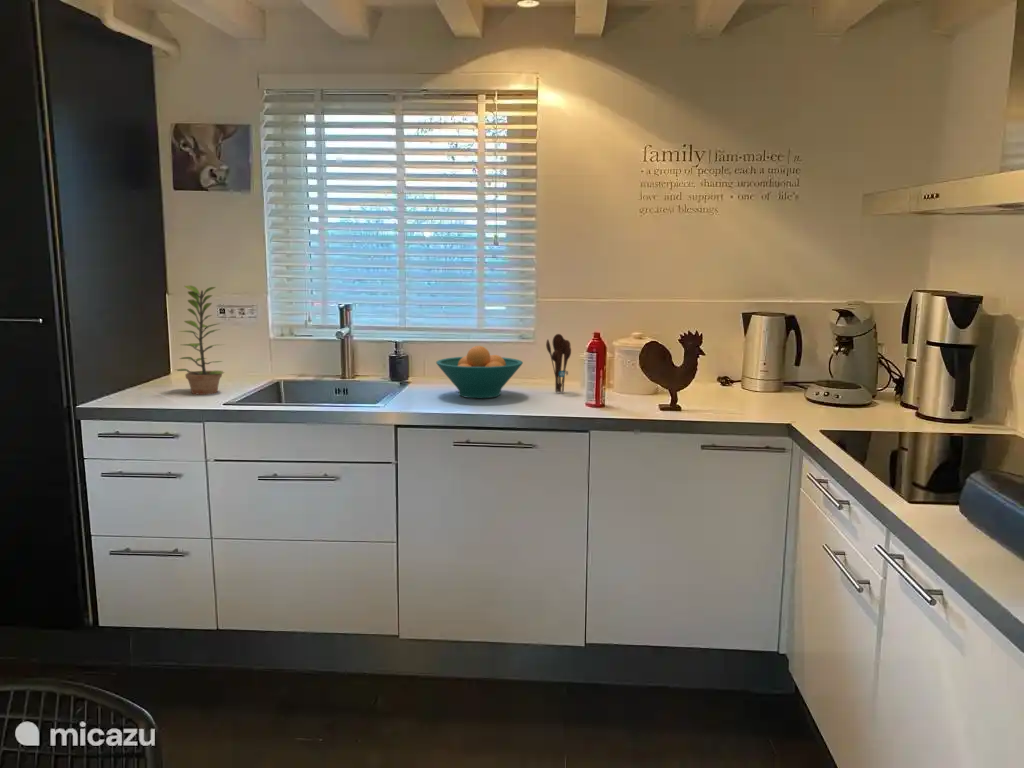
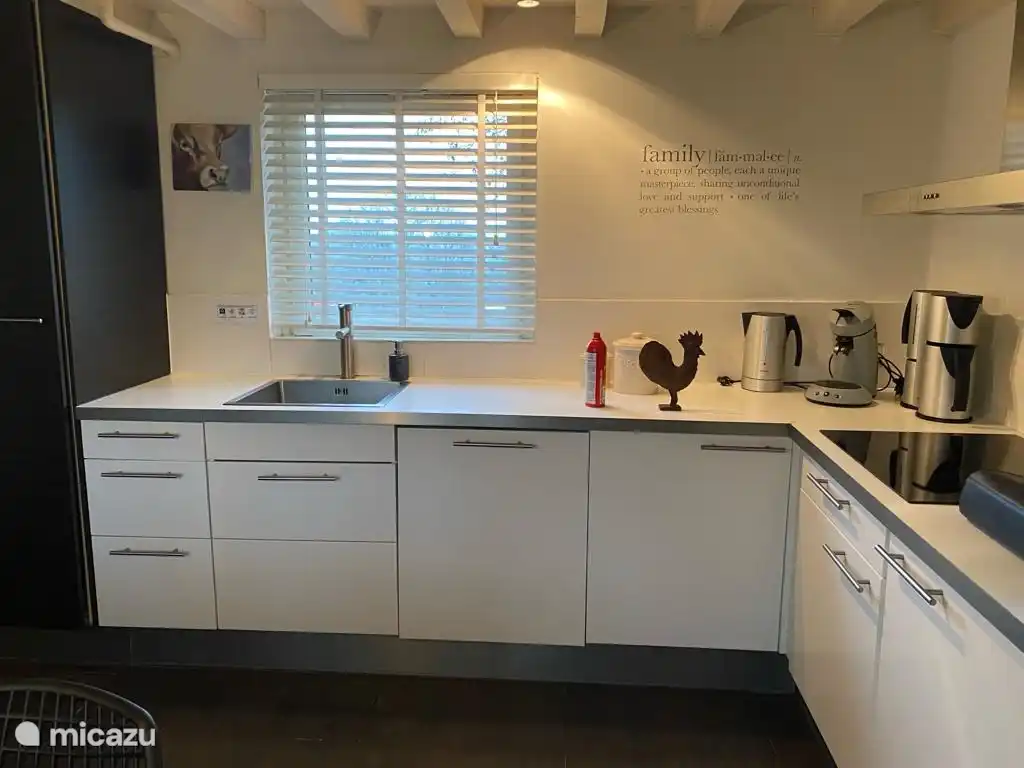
- fruit bowl [435,345,524,399]
- plant [175,284,227,396]
- utensil holder [545,333,572,393]
